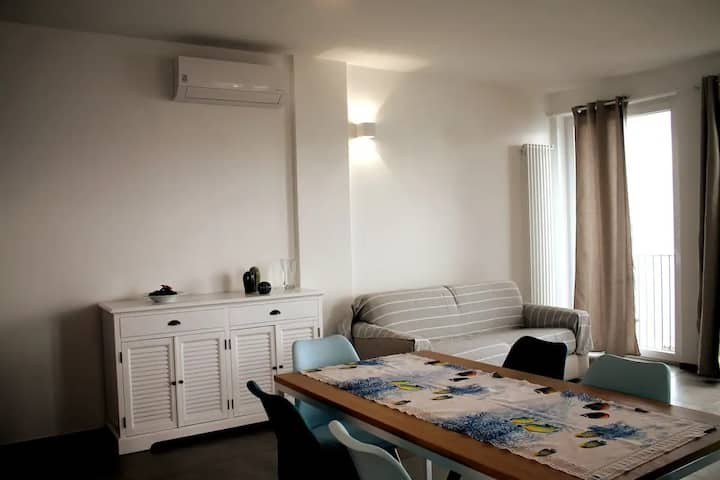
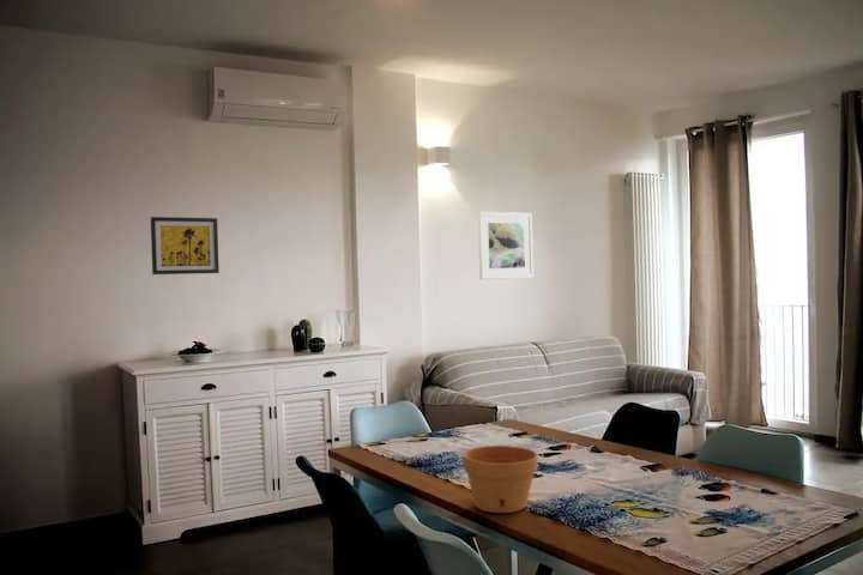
+ wall art [150,216,221,276]
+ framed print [477,211,535,280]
+ flower pot [461,444,539,514]
